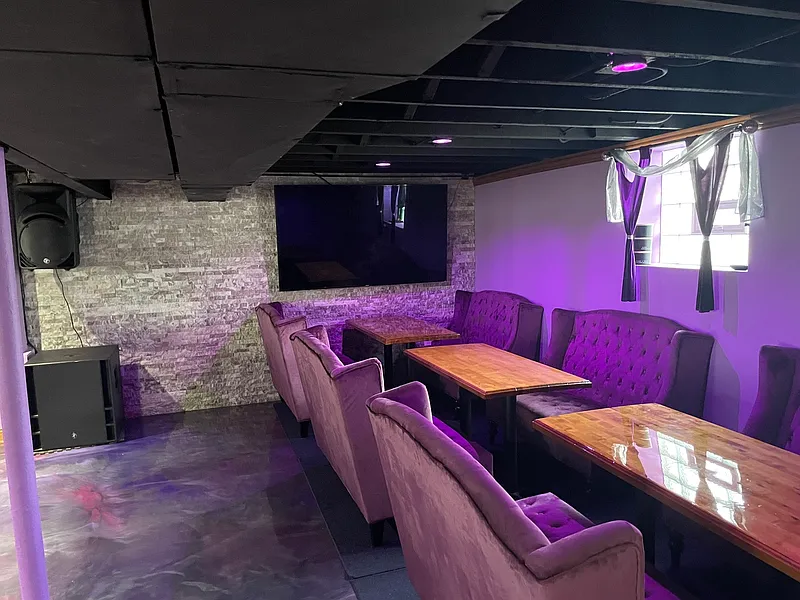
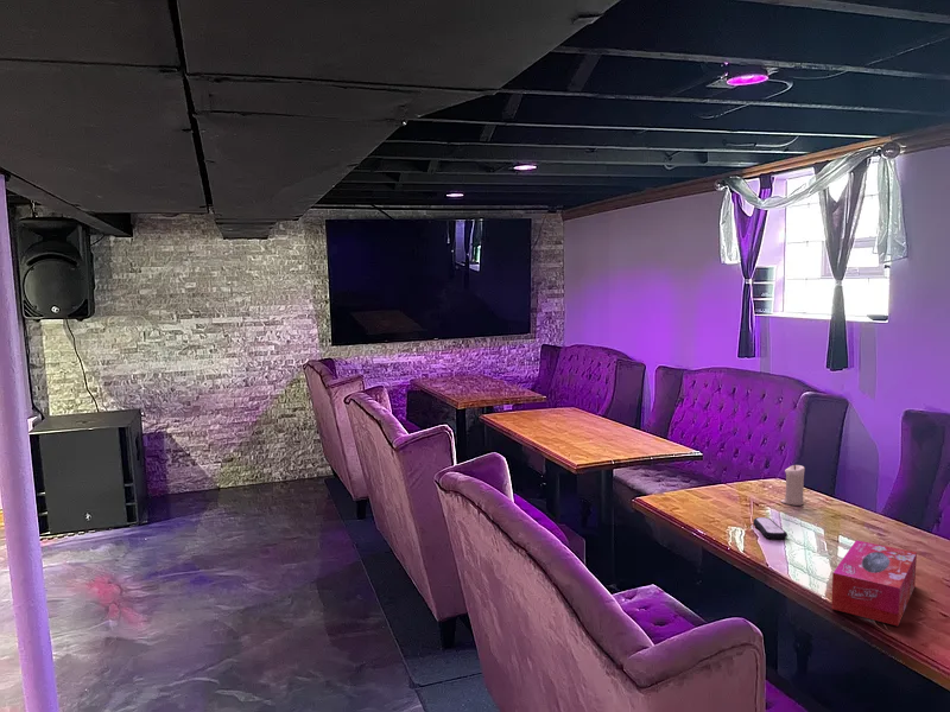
+ tissue box [830,539,918,627]
+ remote control [753,516,788,540]
+ candle [780,464,806,507]
